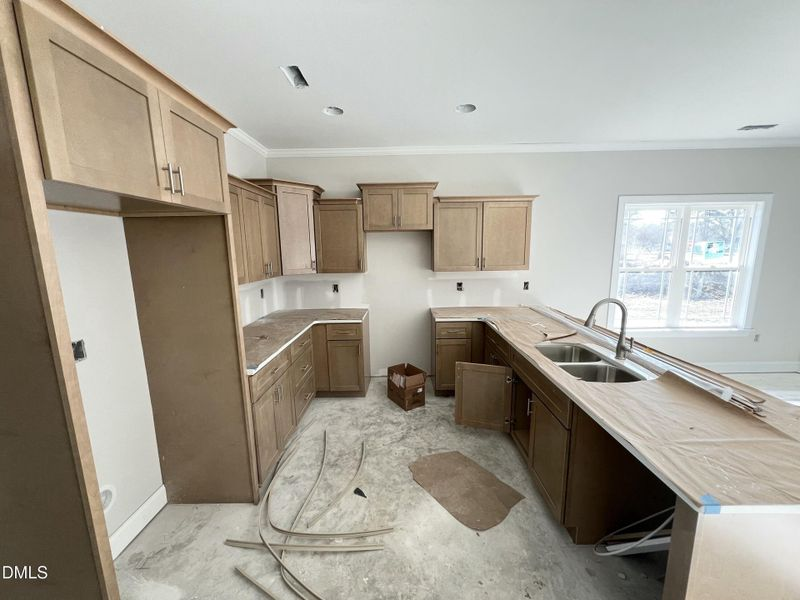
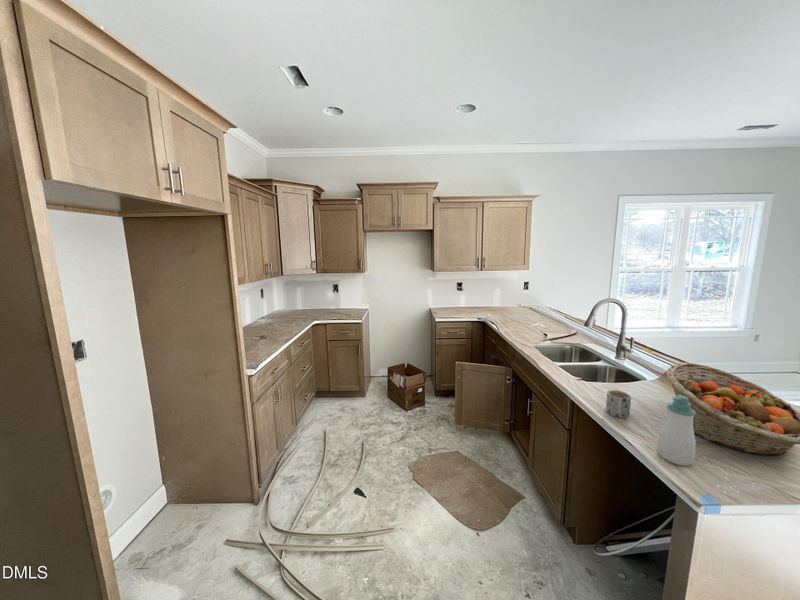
+ soap bottle [656,395,697,467]
+ mug [605,389,632,419]
+ fruit basket [666,362,800,456]
